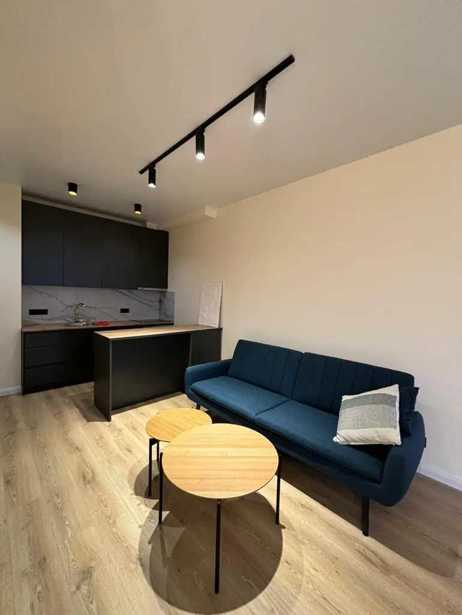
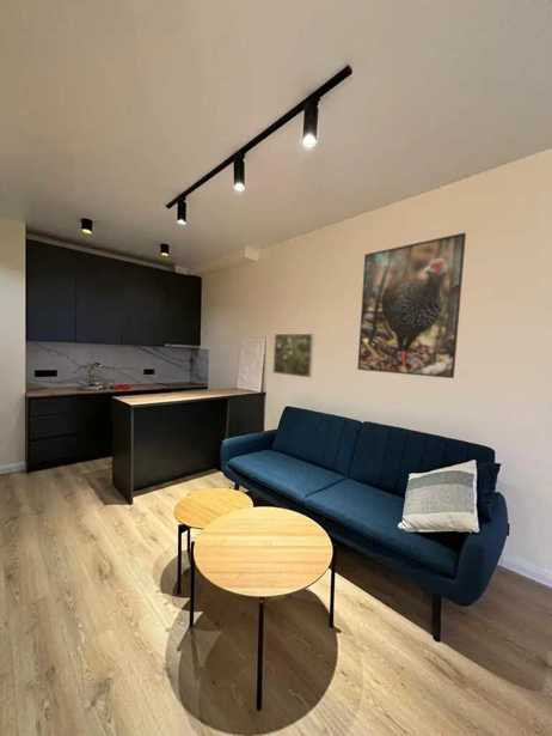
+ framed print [271,333,315,379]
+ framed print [356,232,467,379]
